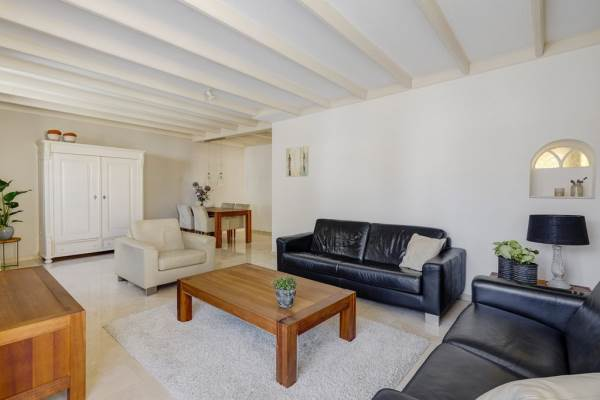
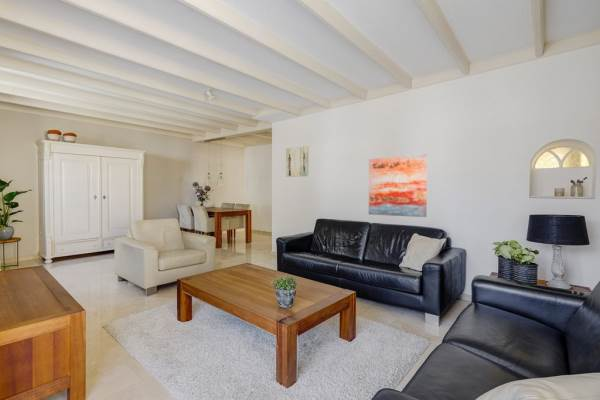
+ wall art [368,153,428,218]
